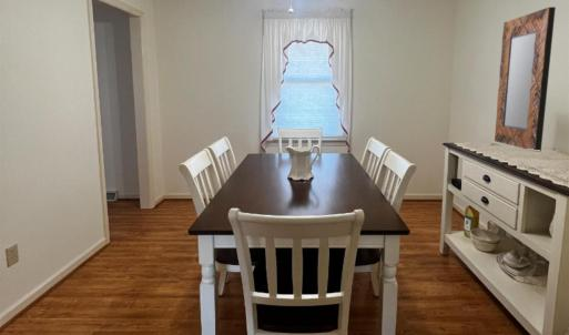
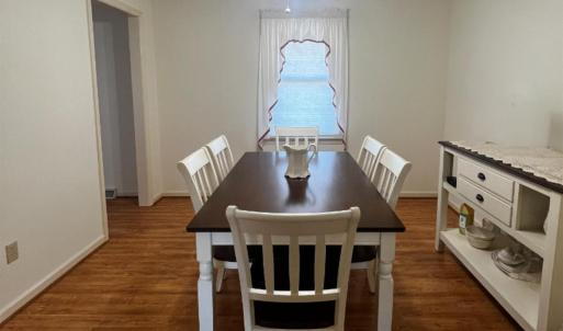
- home mirror [494,6,557,152]
